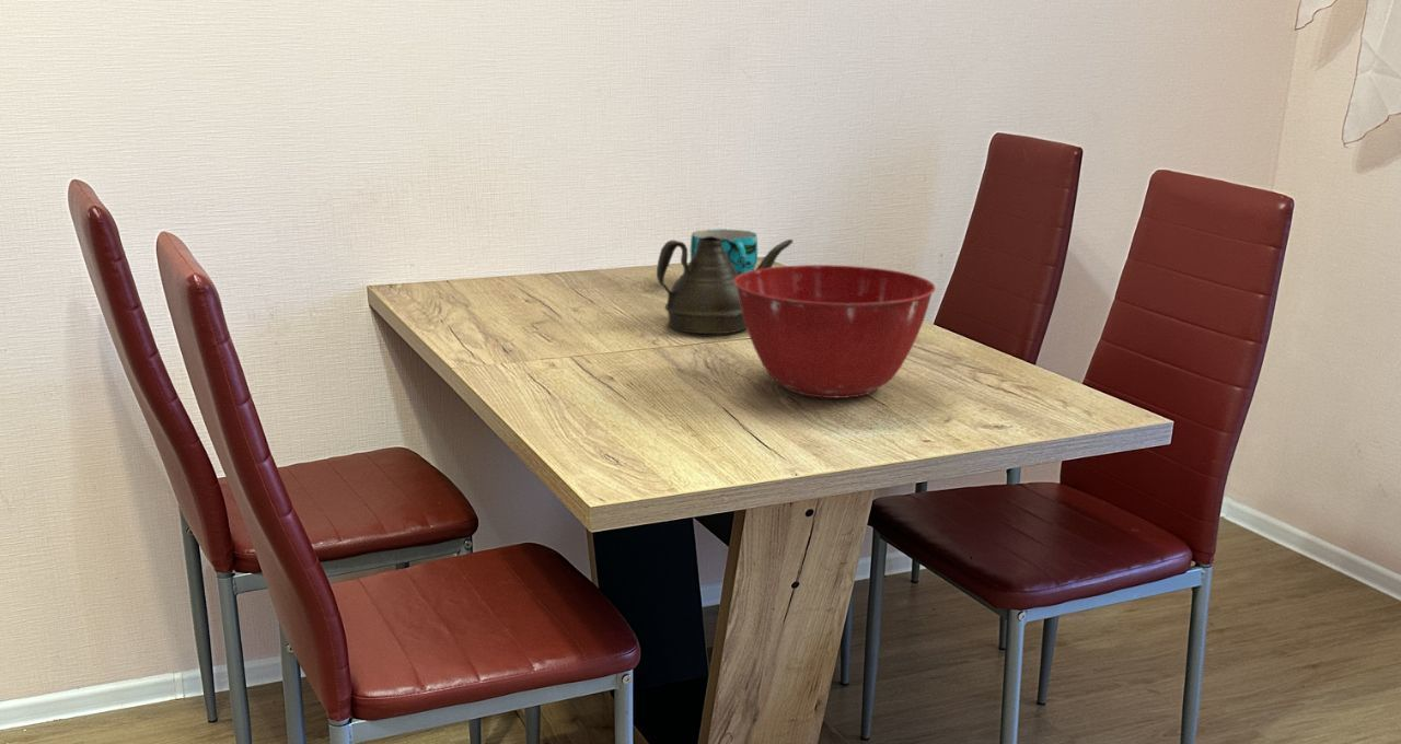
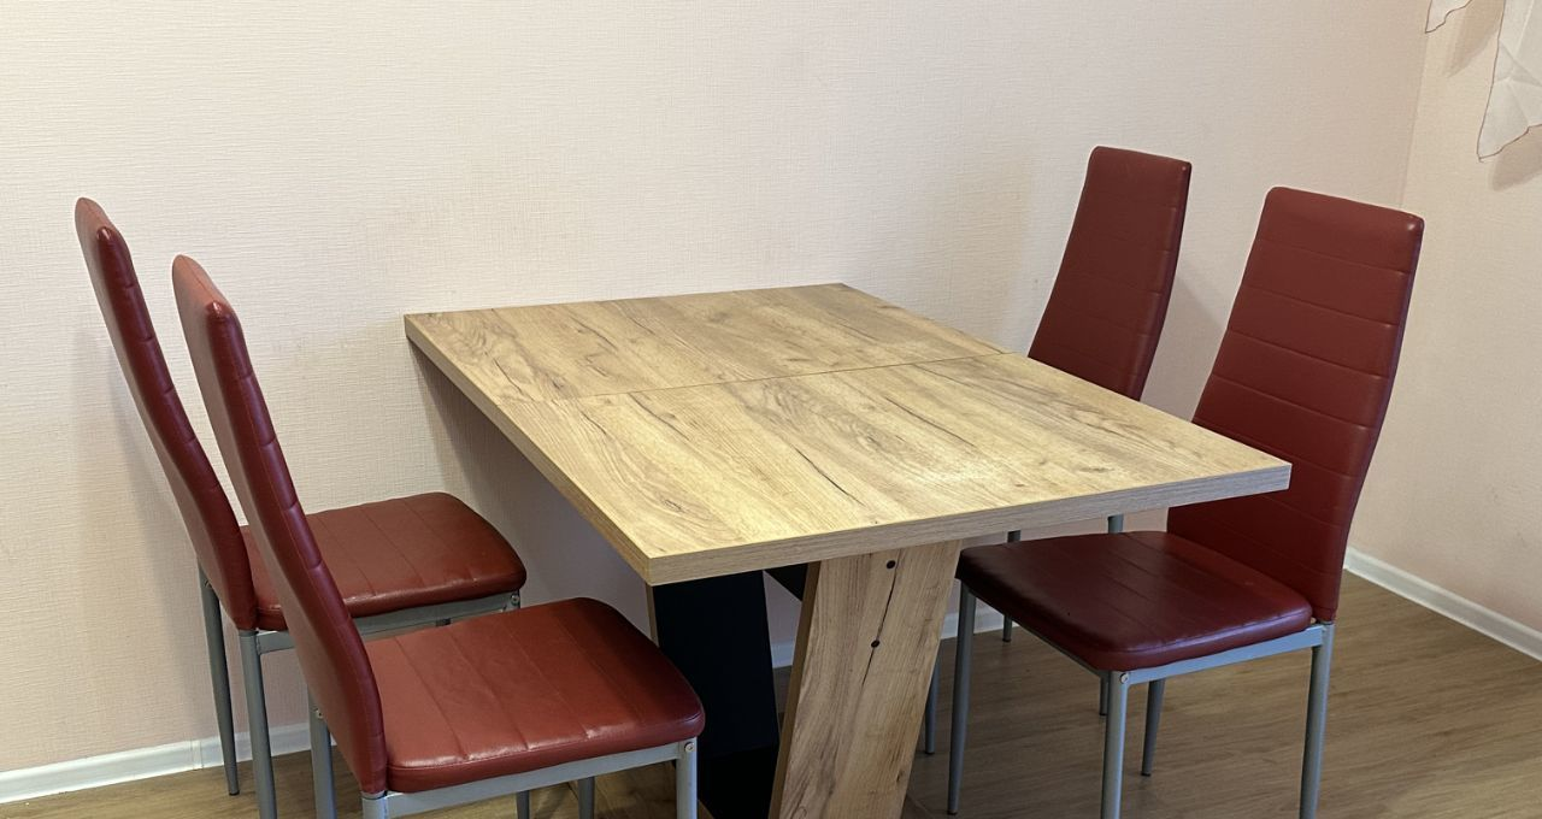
- mixing bowl [733,264,937,399]
- teapot [656,236,795,335]
- cup [690,228,760,275]
